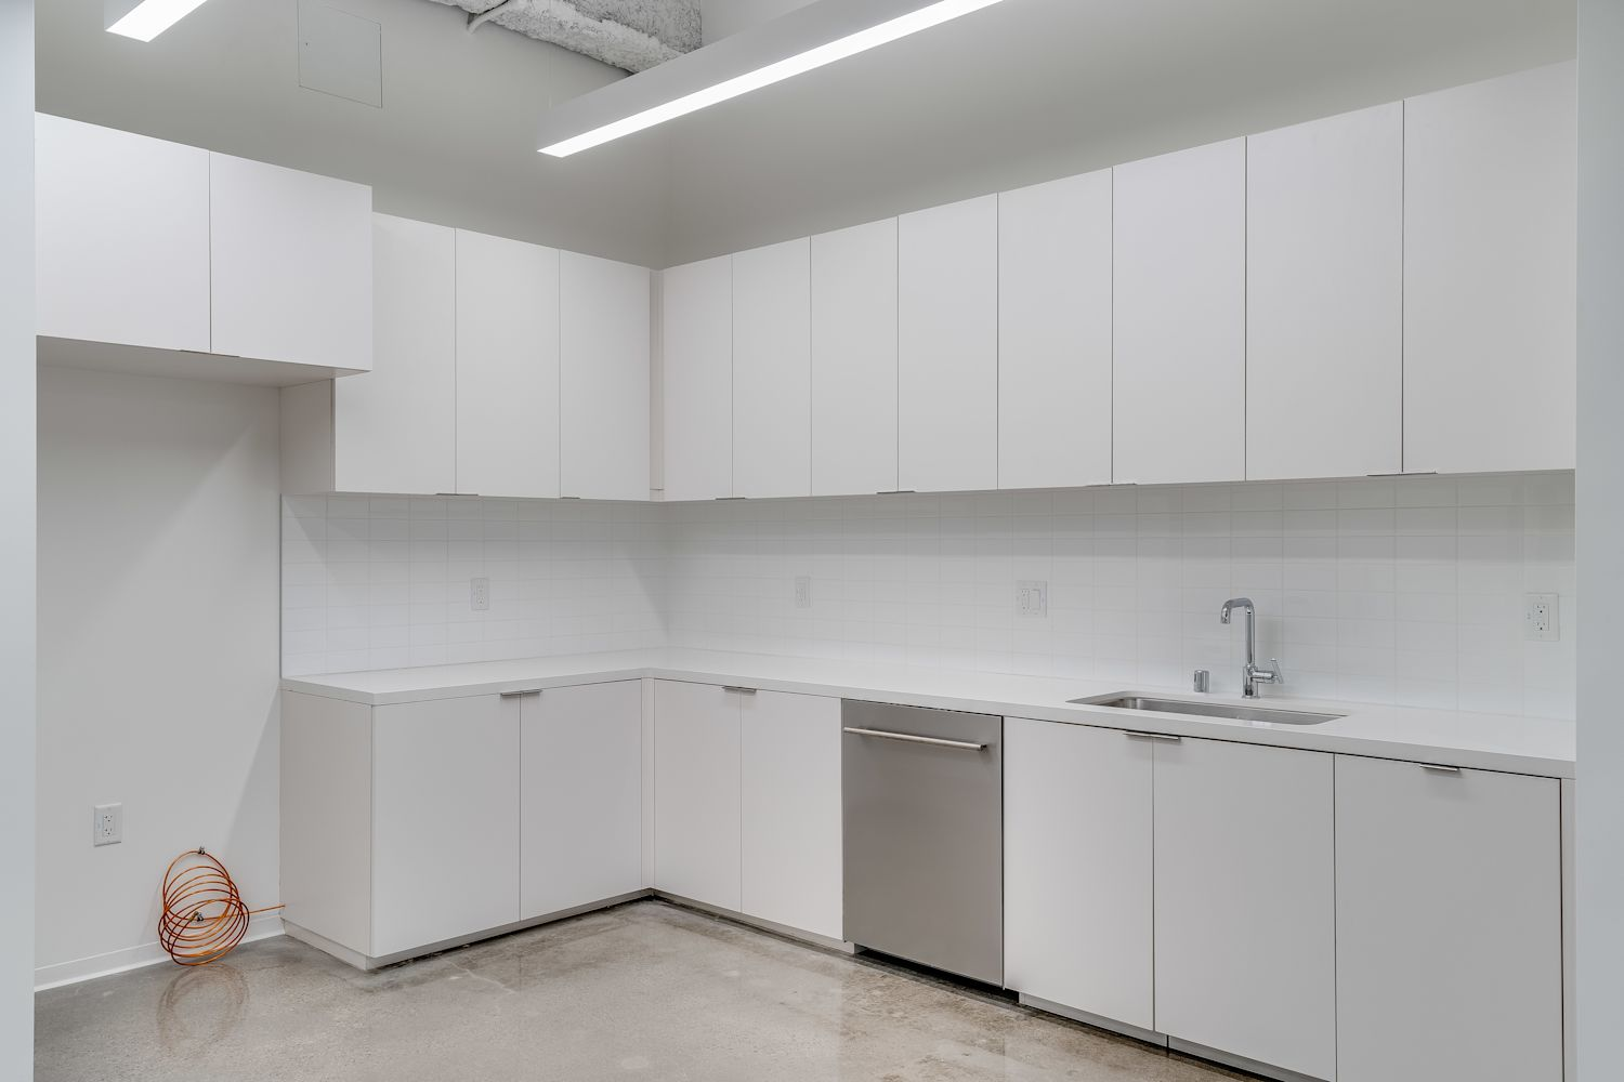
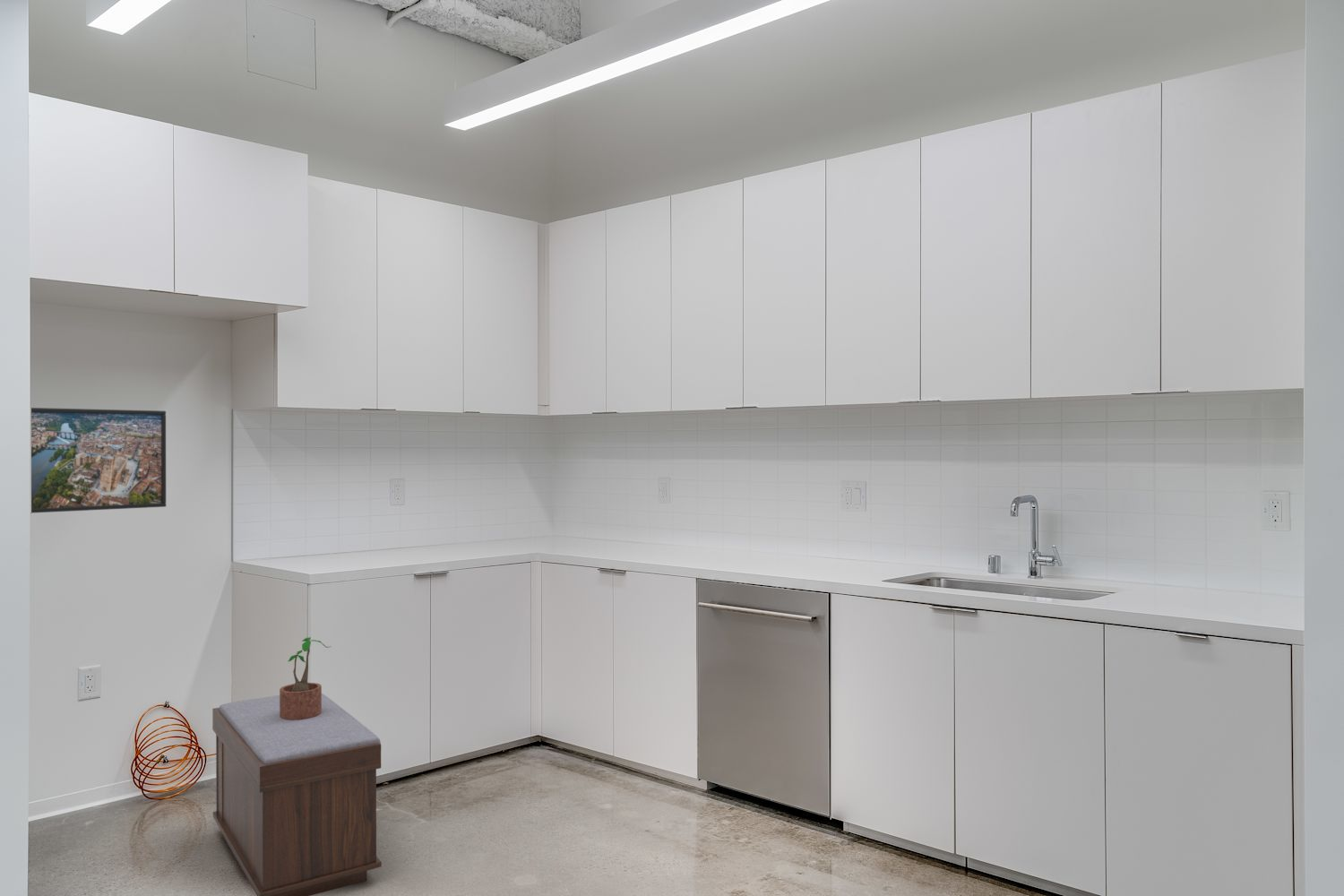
+ bench [211,693,383,896]
+ potted plant [279,636,332,719]
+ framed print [30,407,167,513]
